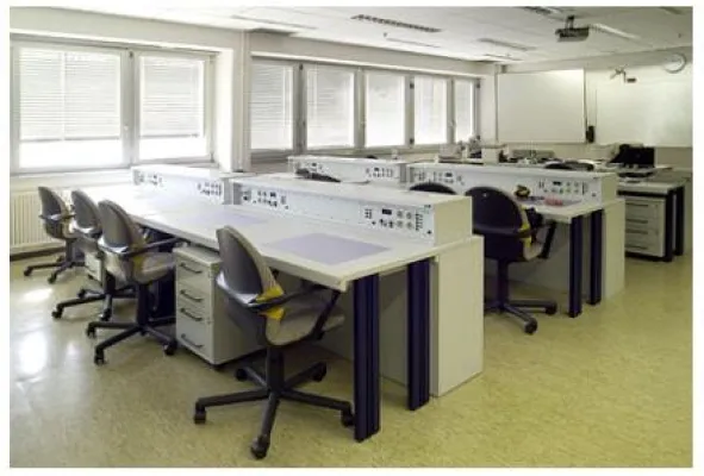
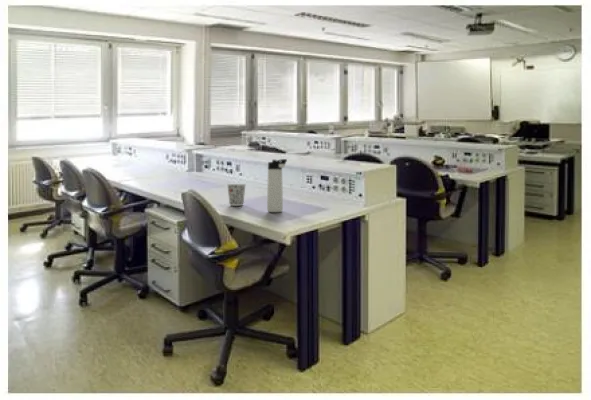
+ cup [226,183,247,207]
+ thermos bottle [266,158,288,213]
